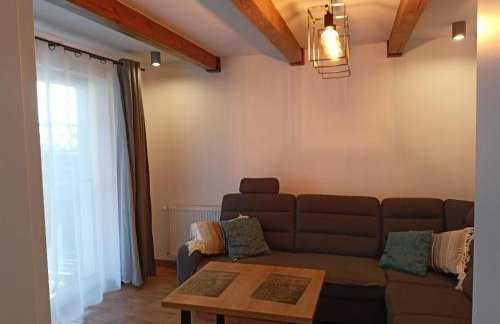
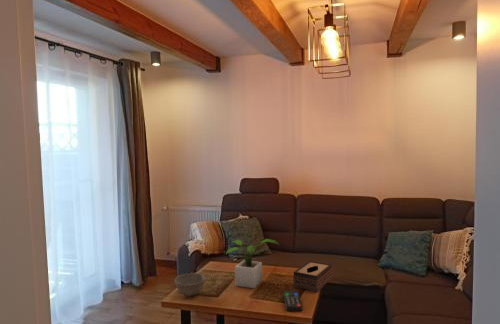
+ tissue box [292,260,333,293]
+ potted plant [225,238,281,289]
+ remote control [282,289,303,312]
+ bowl [174,272,206,297]
